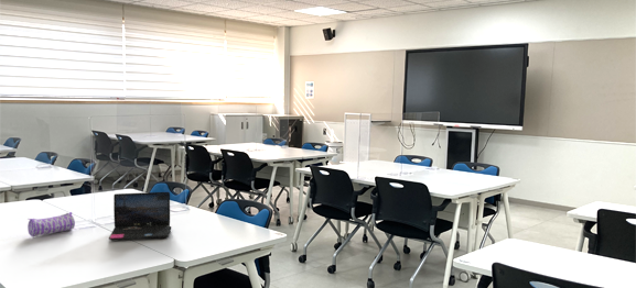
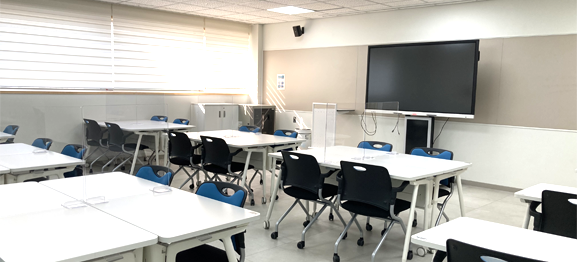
- laptop [108,191,172,241]
- pencil case [26,211,76,237]
